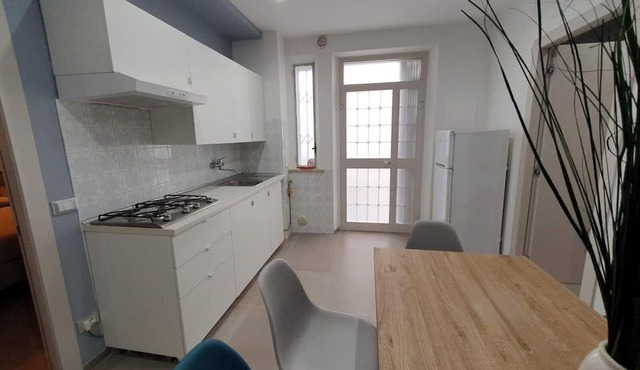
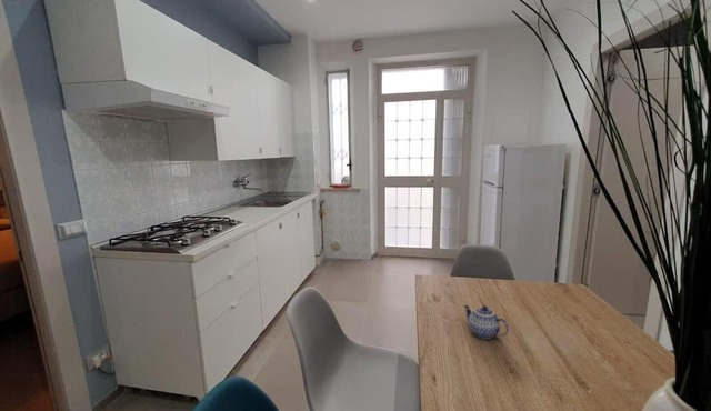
+ teapot [462,303,510,340]
